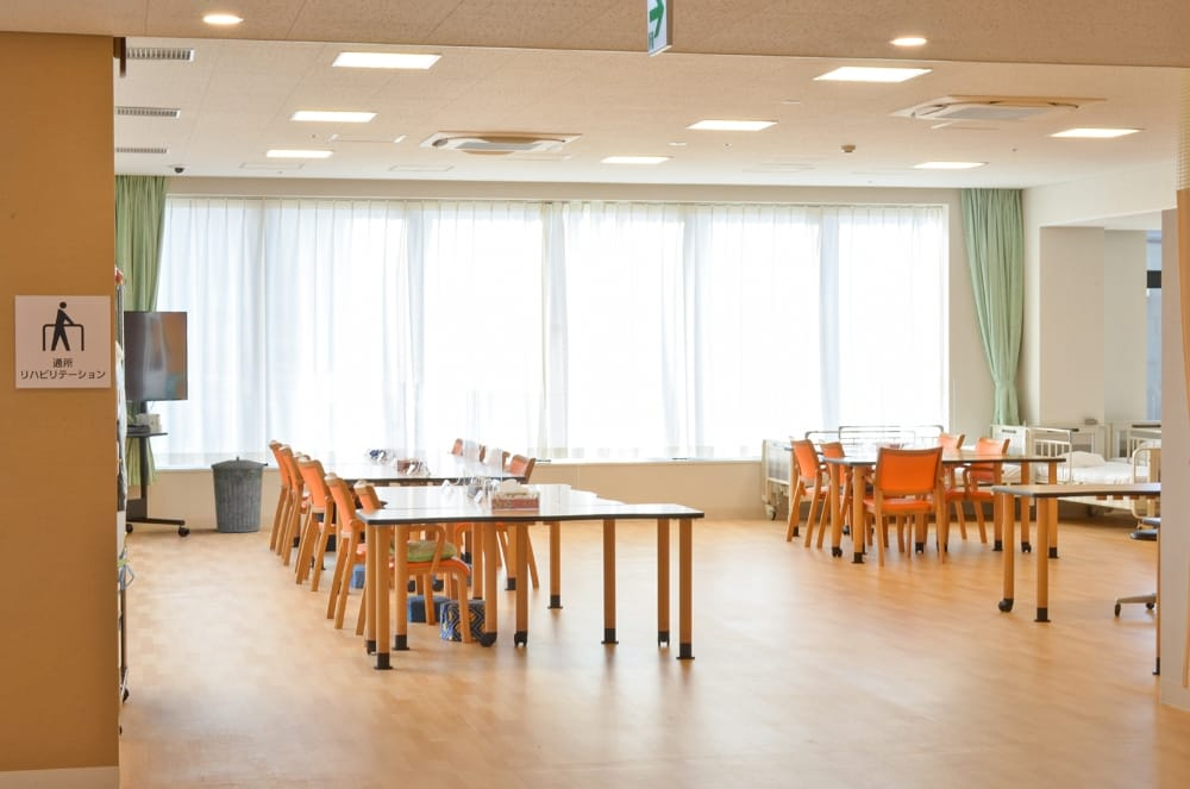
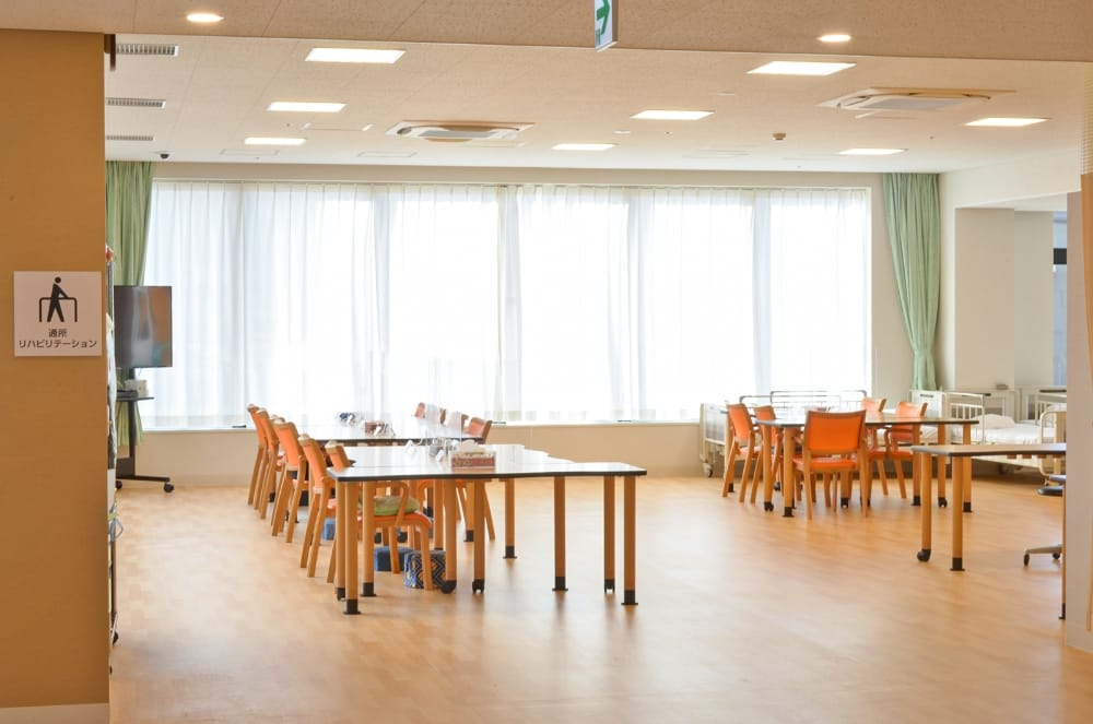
- trash can [209,455,265,533]
